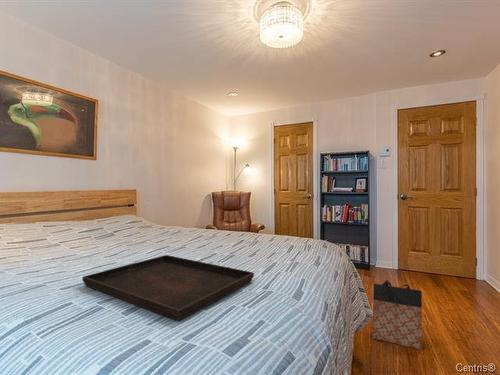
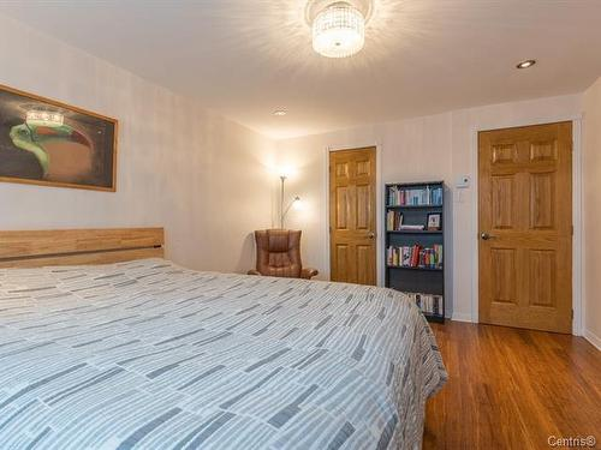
- serving tray [82,254,255,322]
- bag [372,279,423,351]
